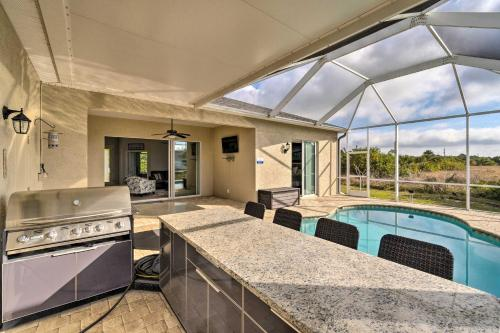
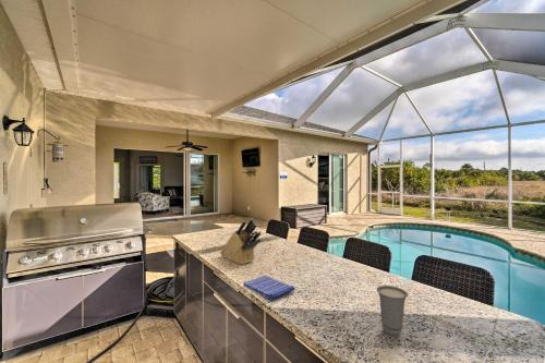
+ knife block [219,217,263,266]
+ dish towel [242,275,296,301]
+ cup [376,285,409,337]
